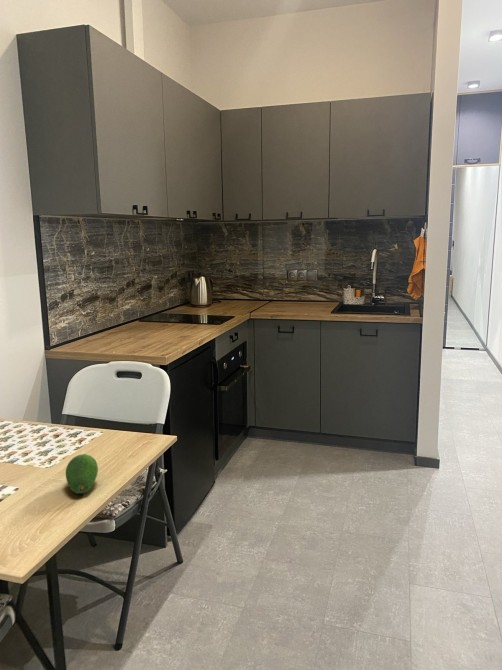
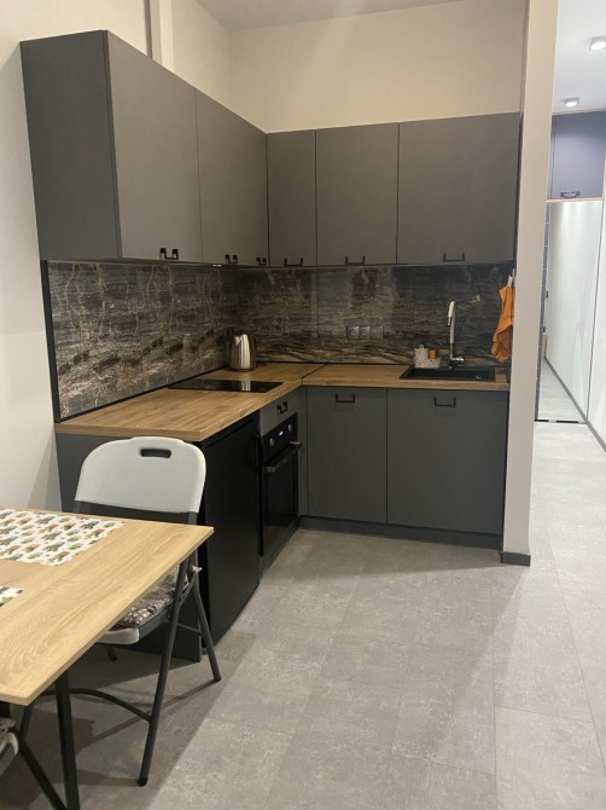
- fruit [65,453,99,494]
